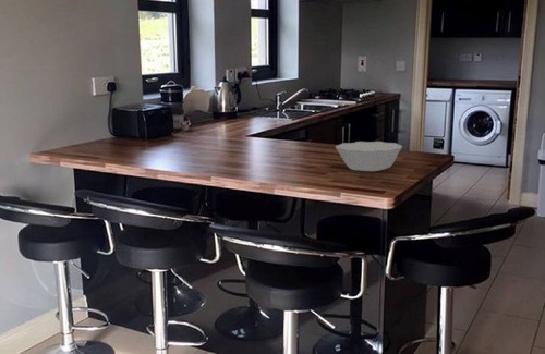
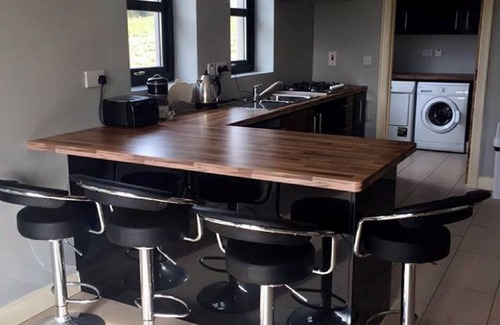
- bowl [335,141,403,172]
